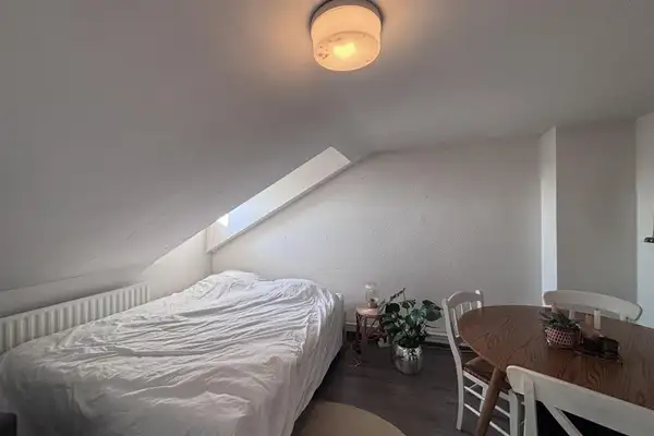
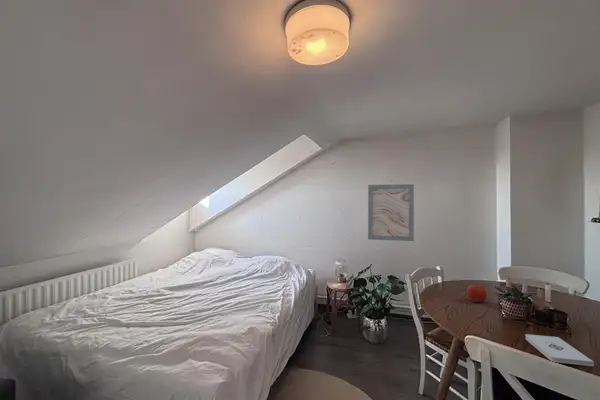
+ notepad [524,333,595,367]
+ wall art [367,183,415,242]
+ apple [466,283,488,303]
